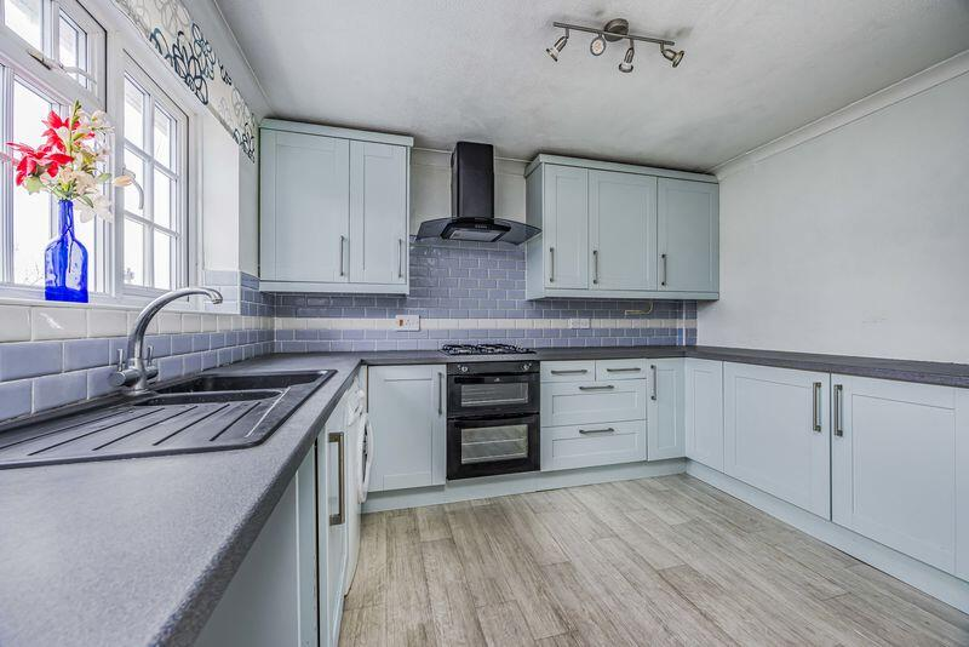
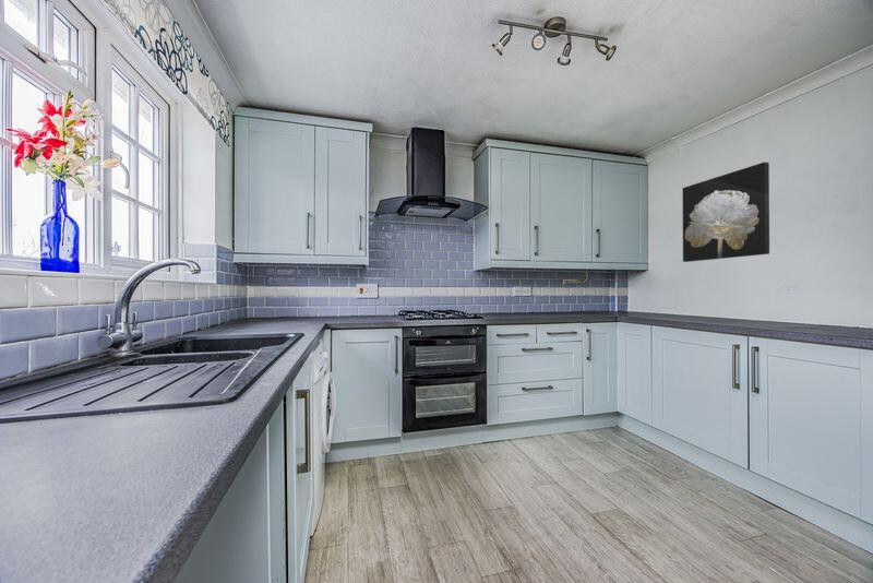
+ wall art [682,162,770,263]
